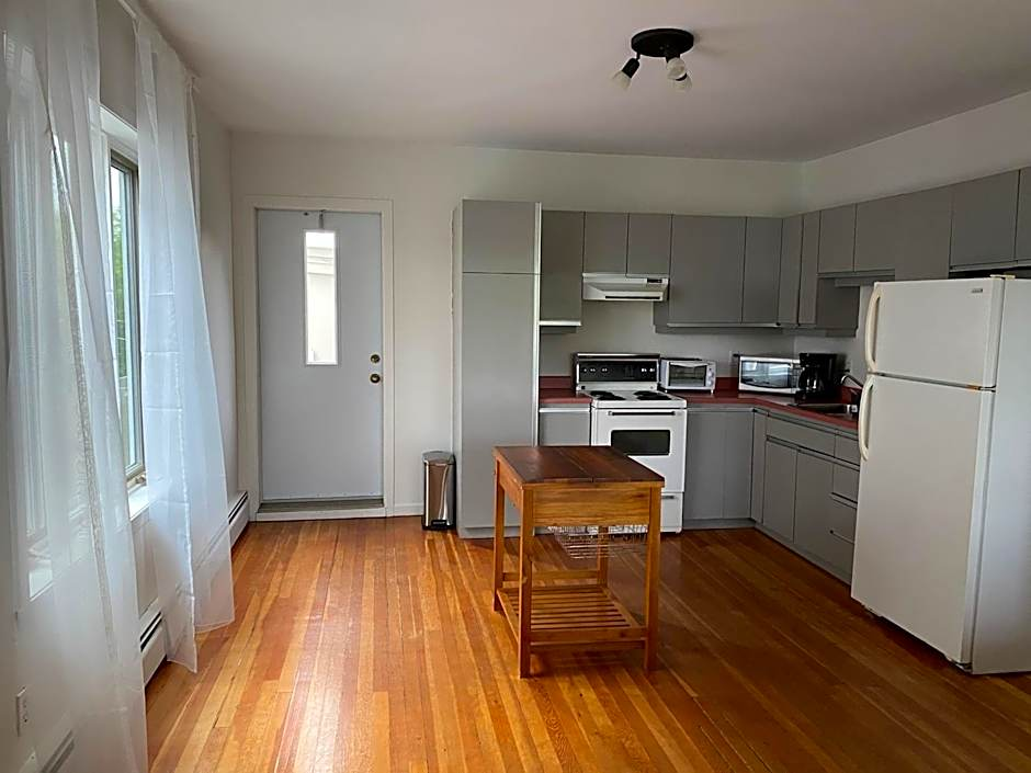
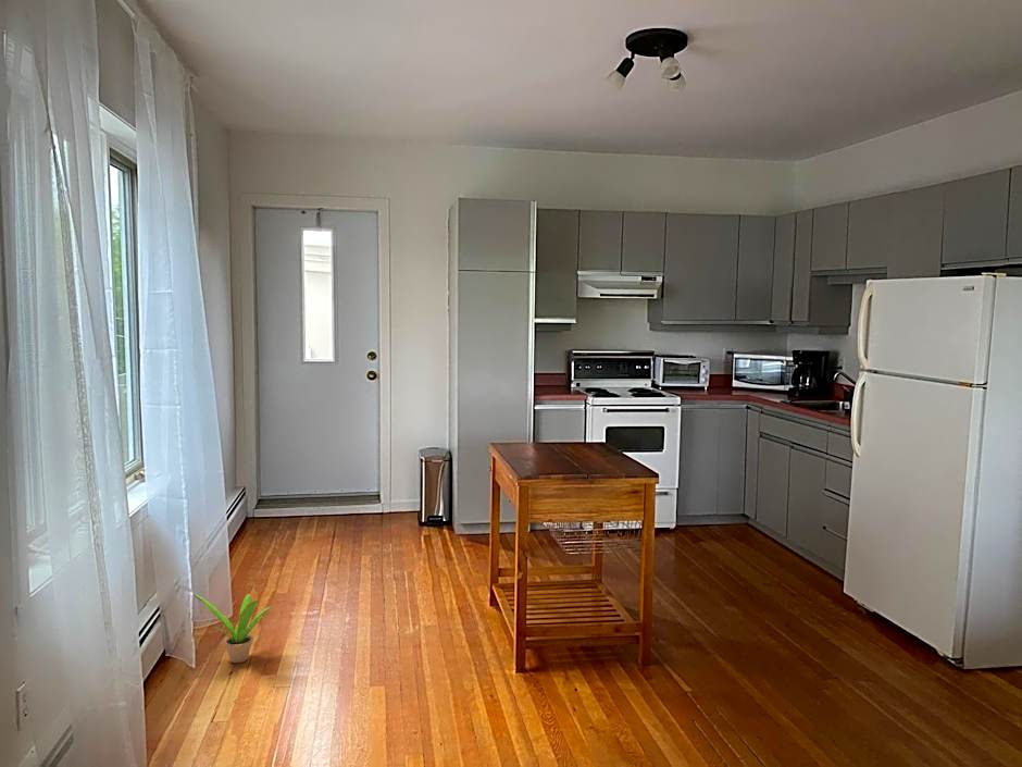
+ potted plant [192,593,273,664]
